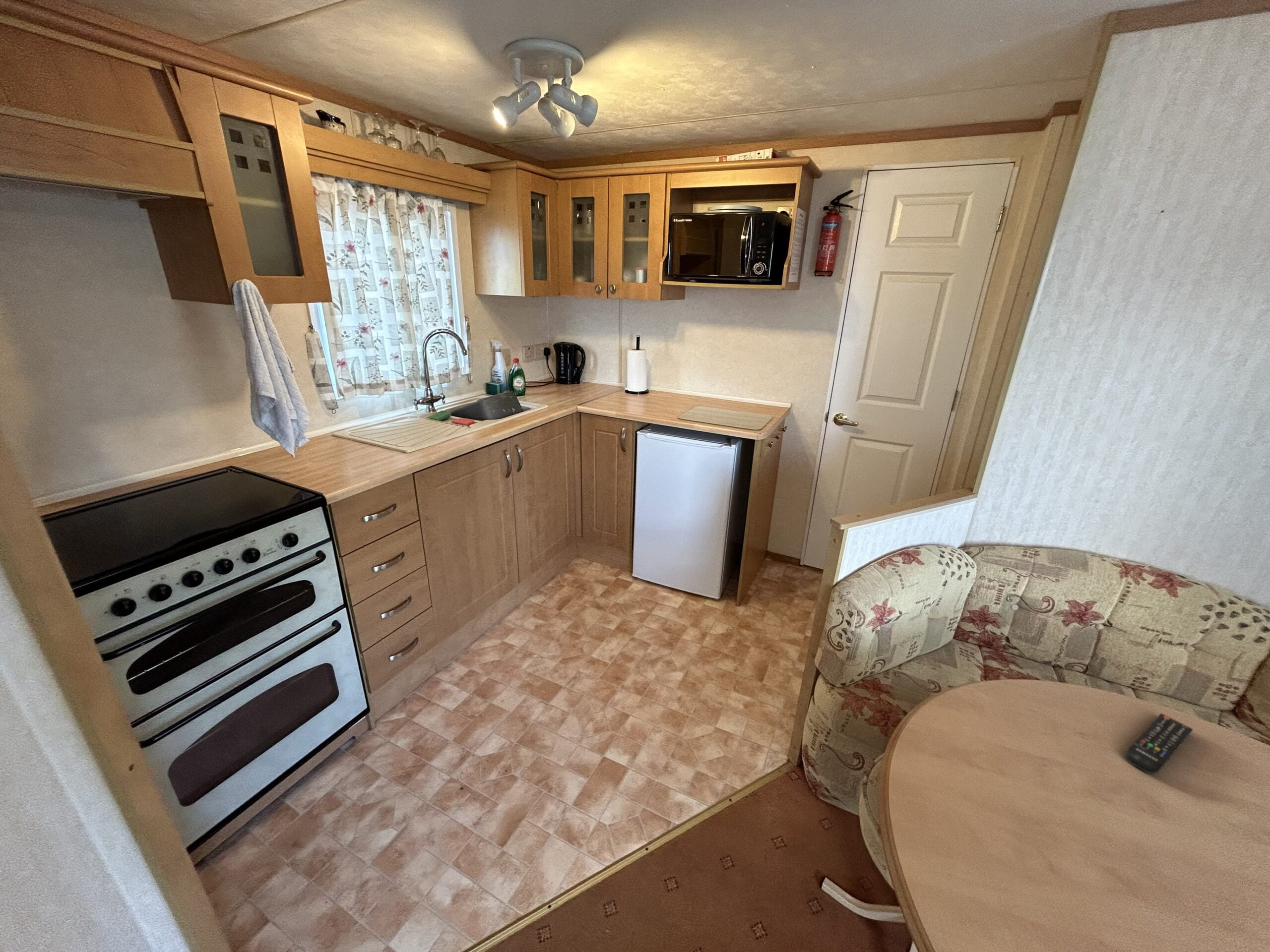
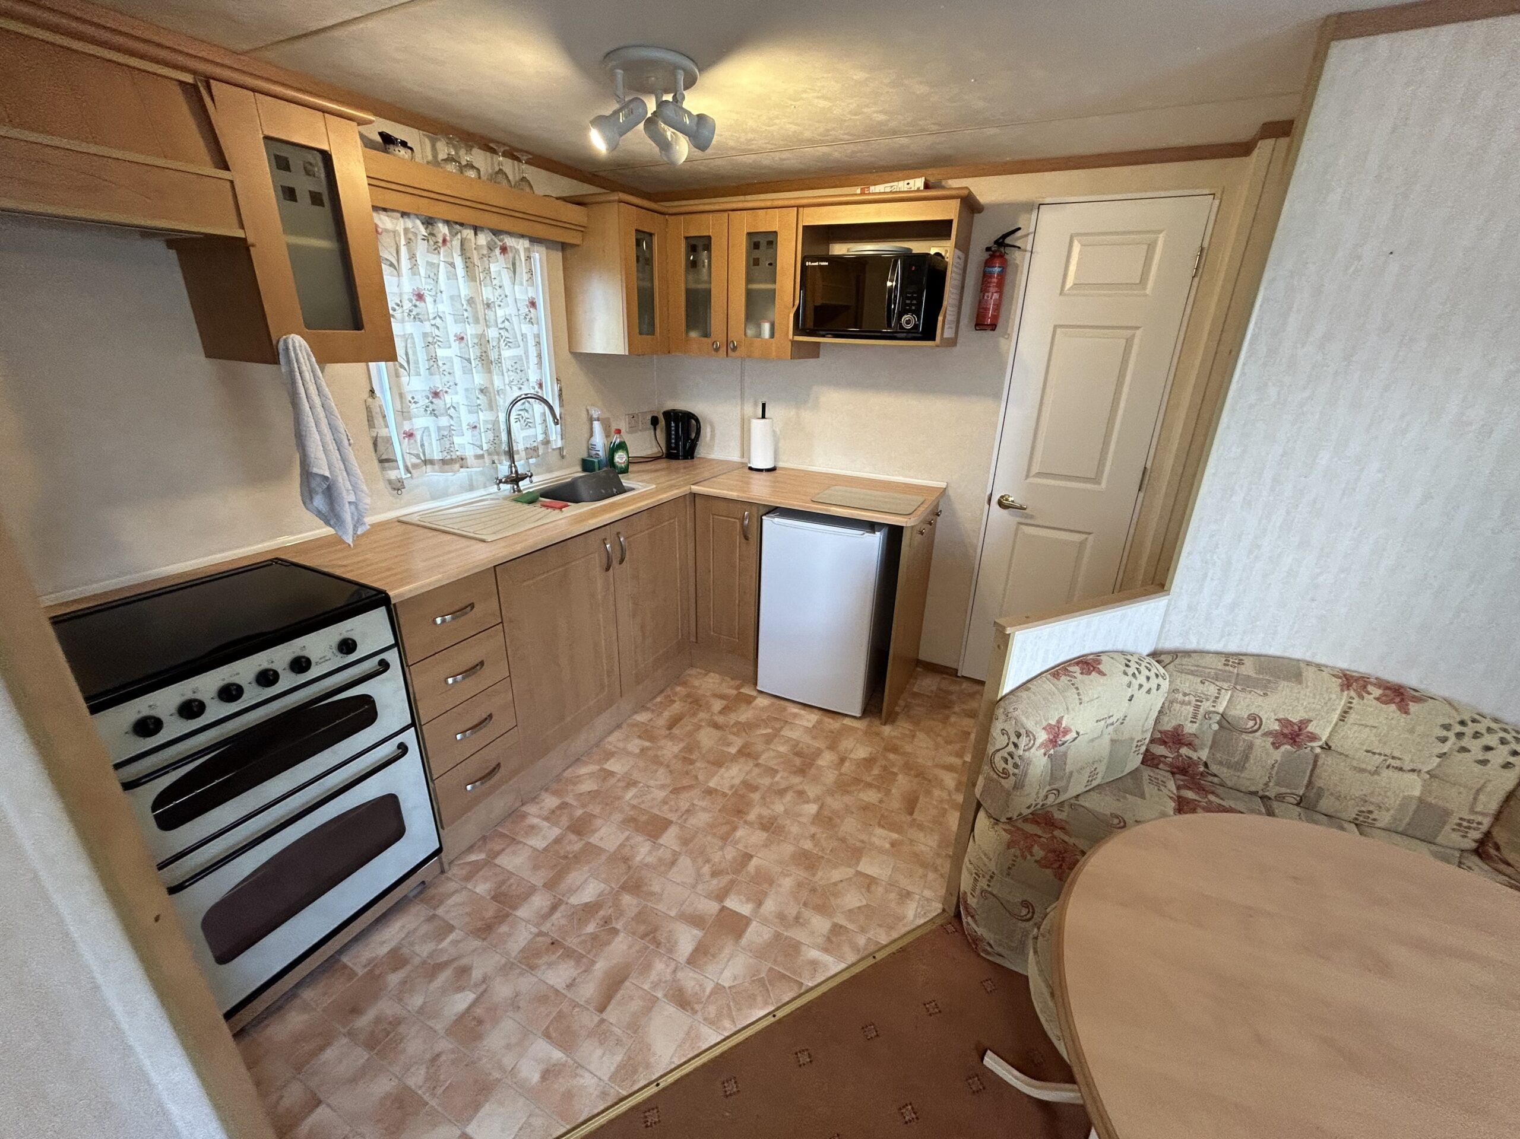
- remote control [1125,713,1194,774]
